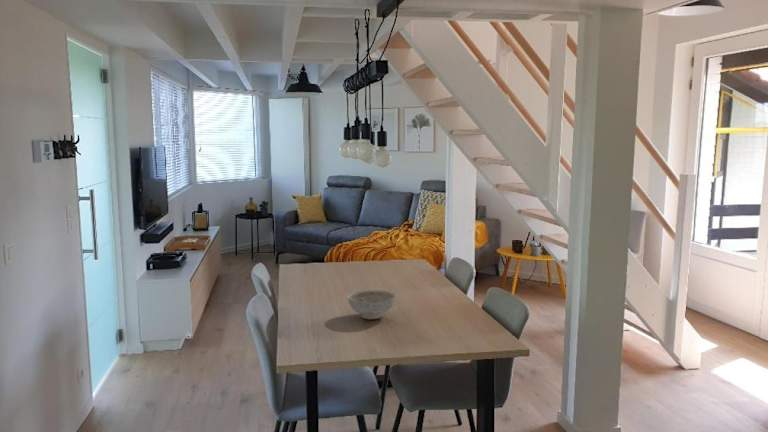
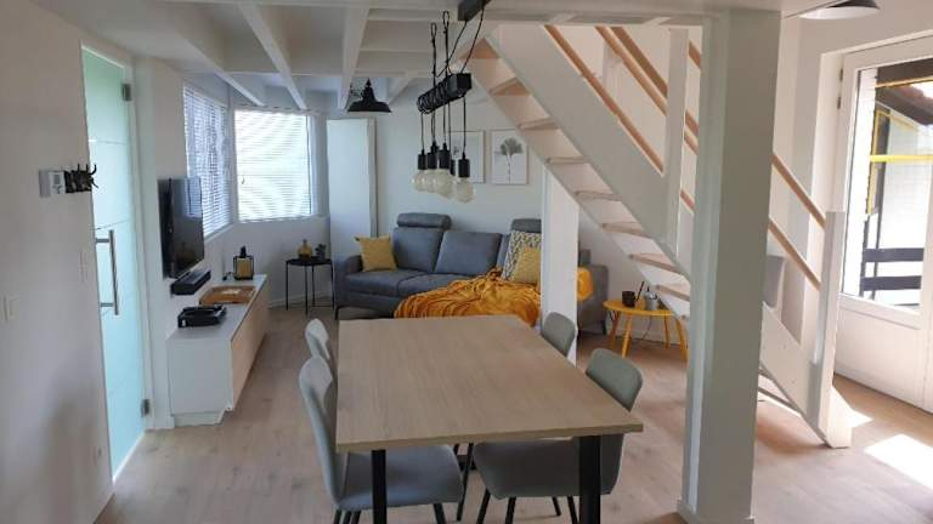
- decorative bowl [346,289,397,320]
